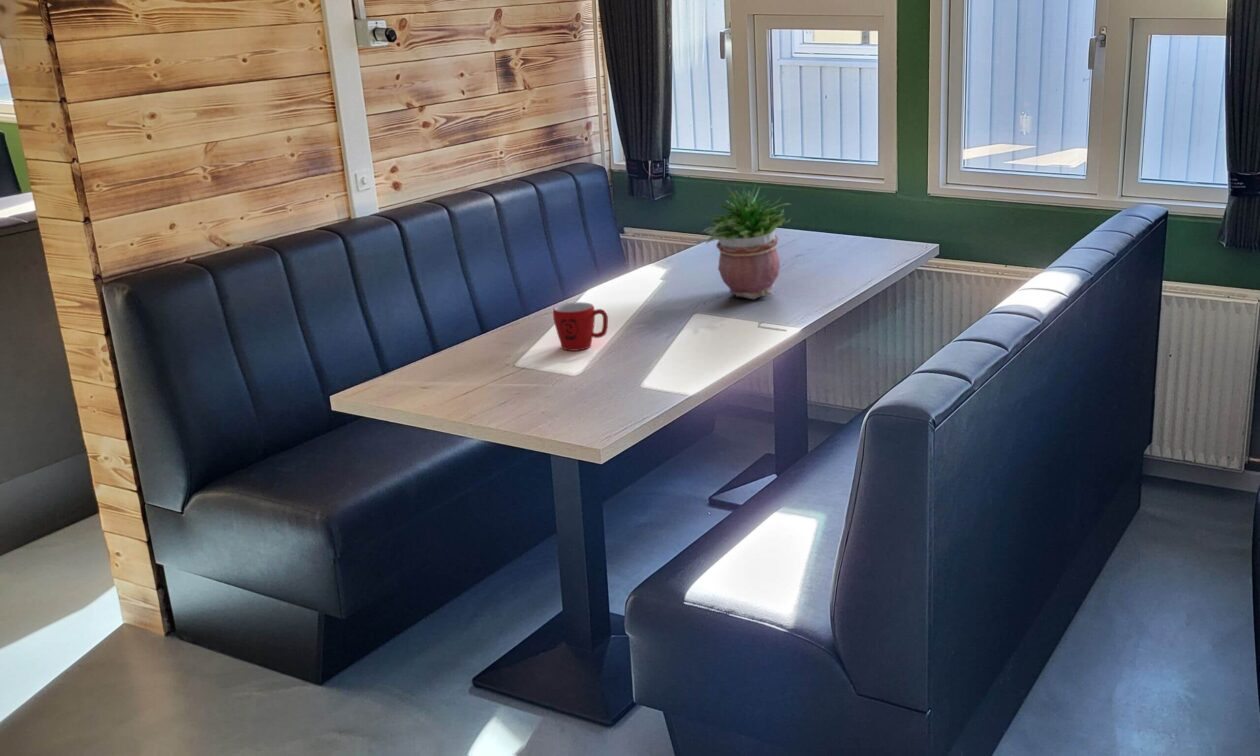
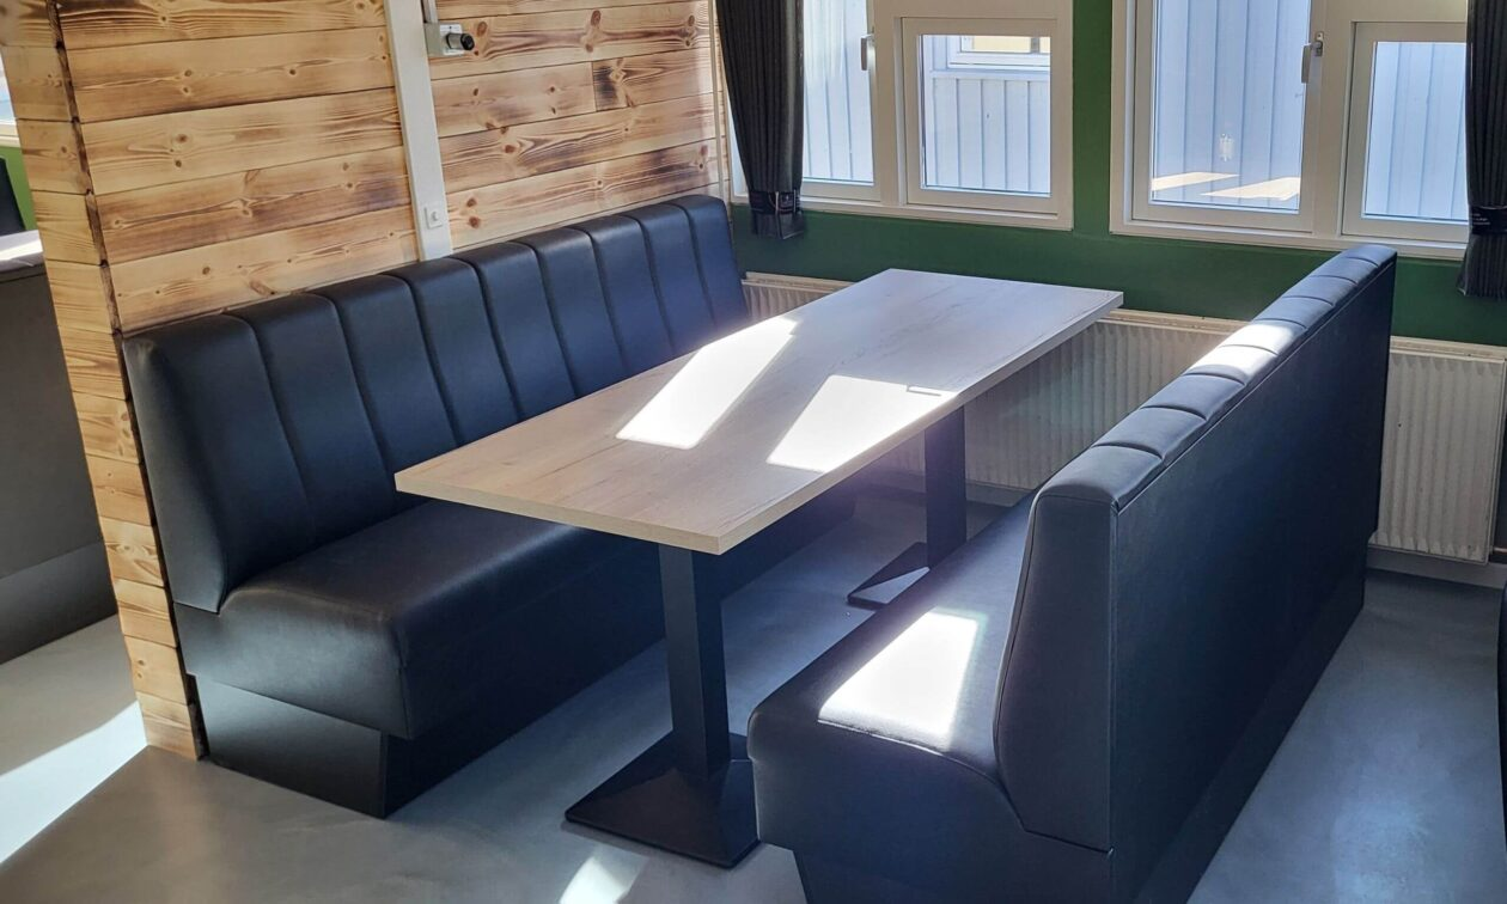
- mug [552,301,609,352]
- potted plant [701,183,793,300]
